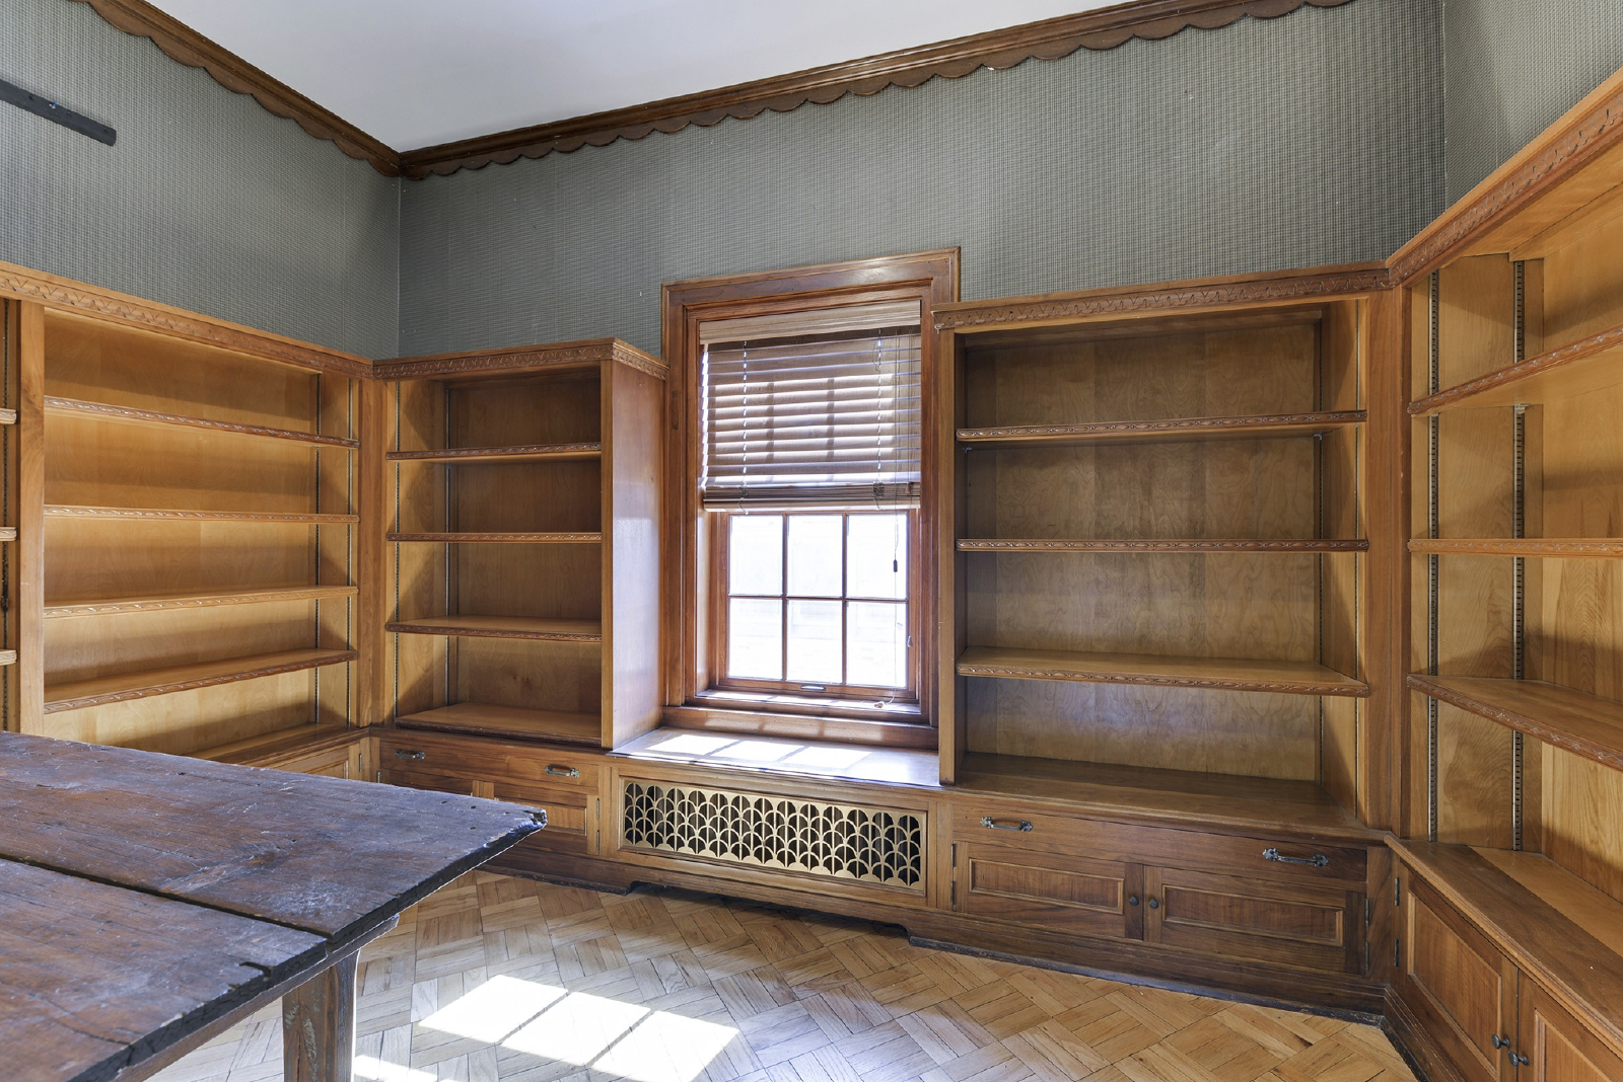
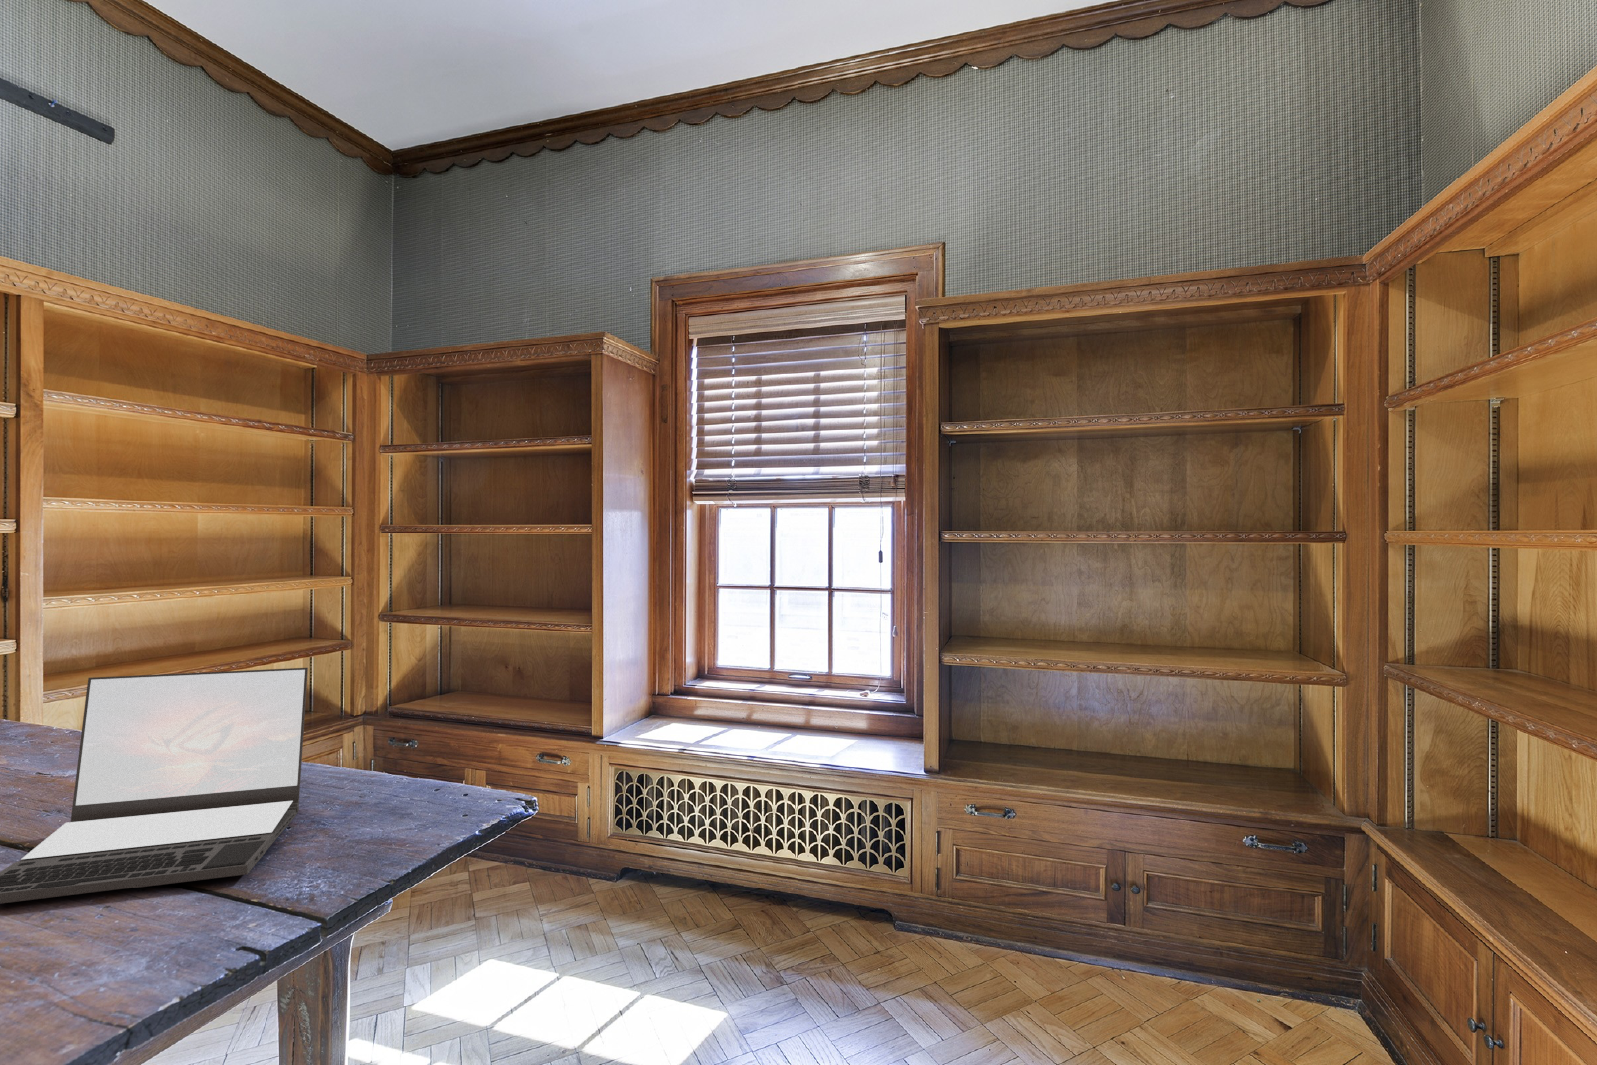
+ laptop [0,667,309,905]
